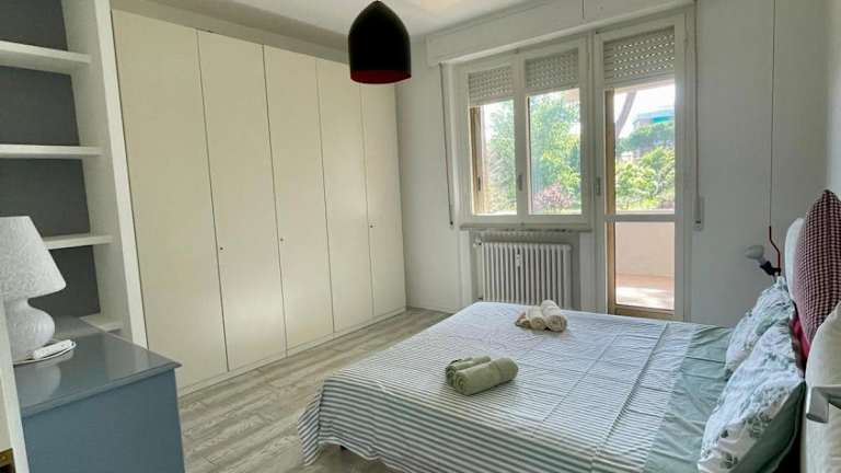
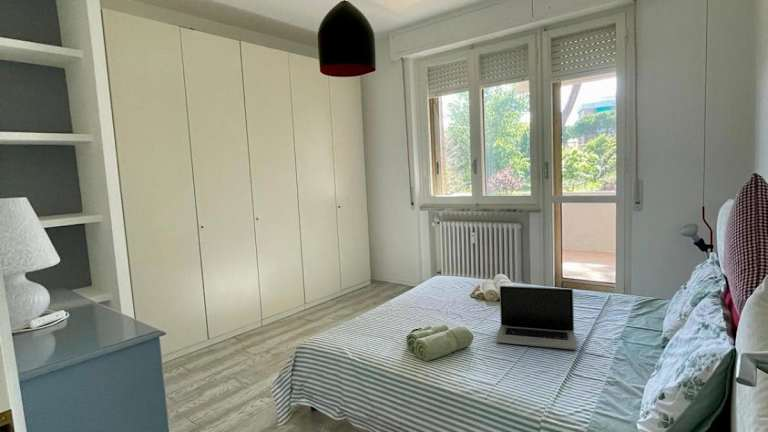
+ laptop [495,285,577,351]
